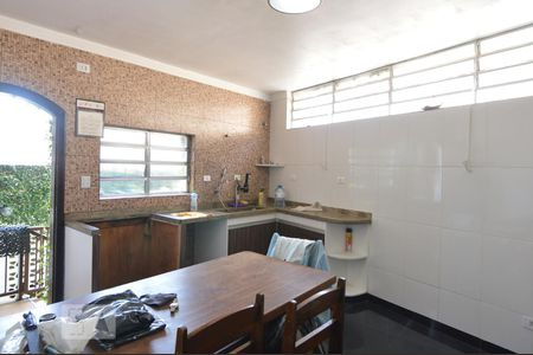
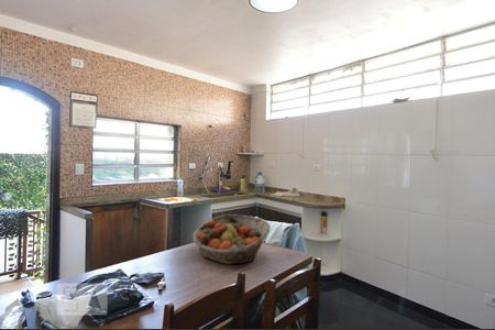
+ fruit basket [191,213,271,265]
